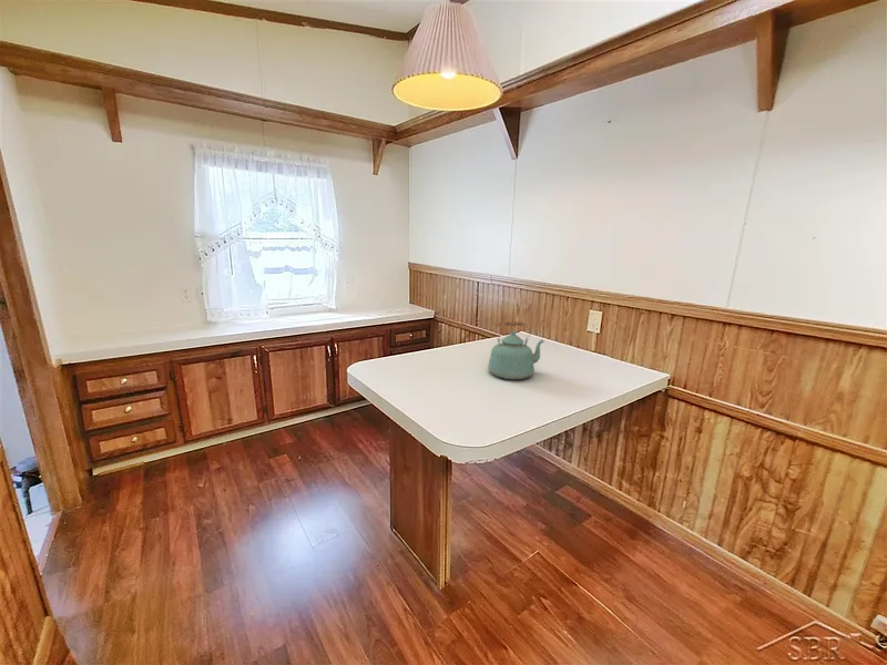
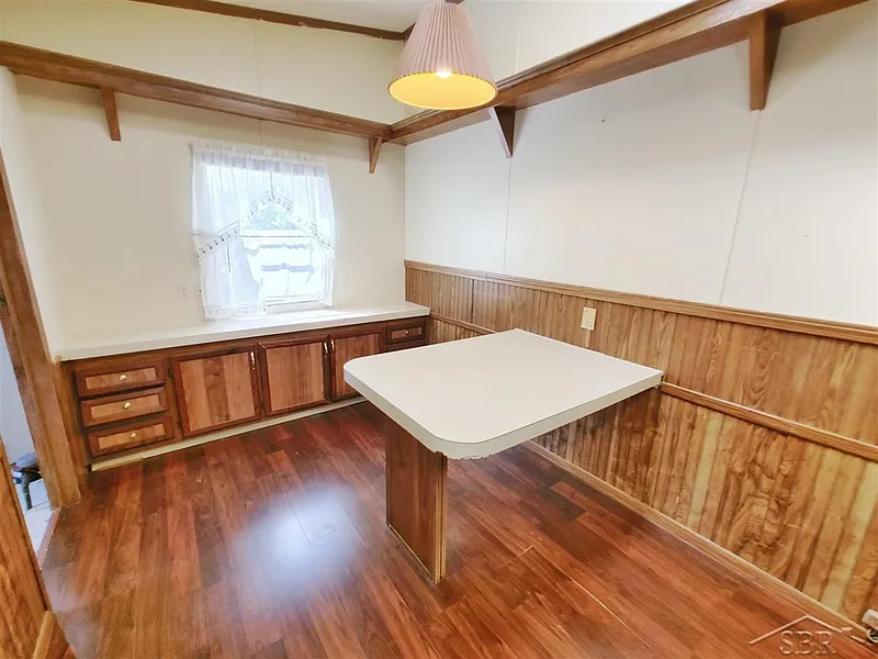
- kettle [487,320,546,380]
